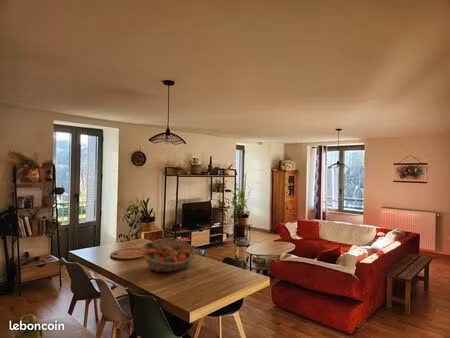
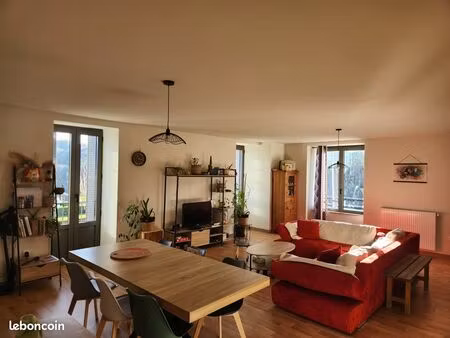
- fruit basket [140,238,197,273]
